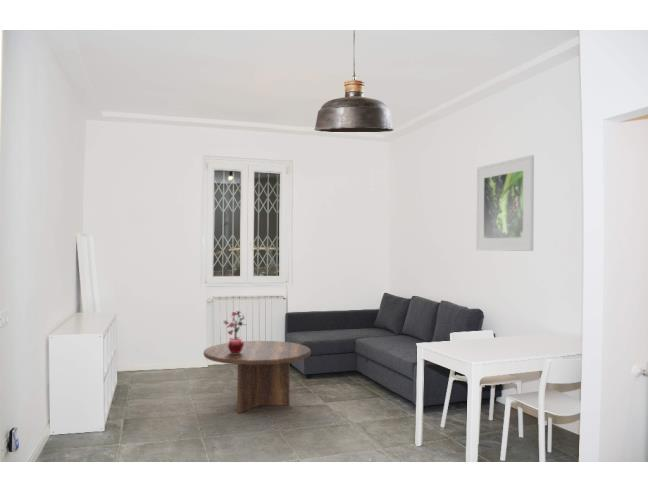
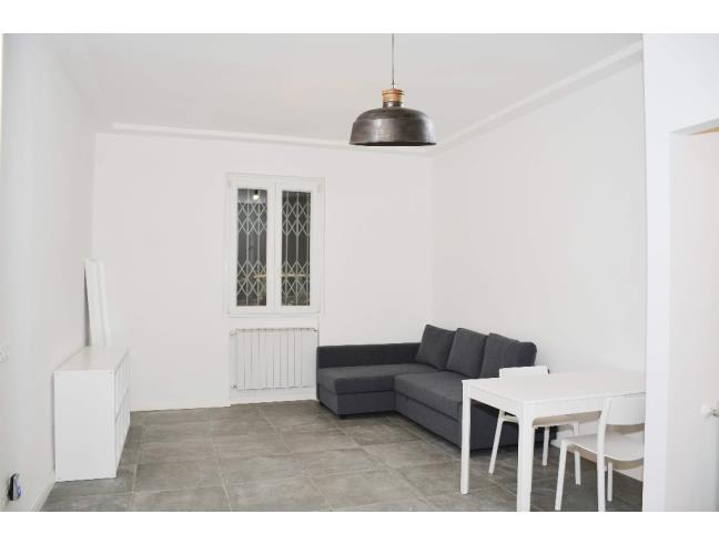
- potted plant [223,309,246,354]
- coffee table [203,340,312,414]
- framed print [475,154,535,252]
